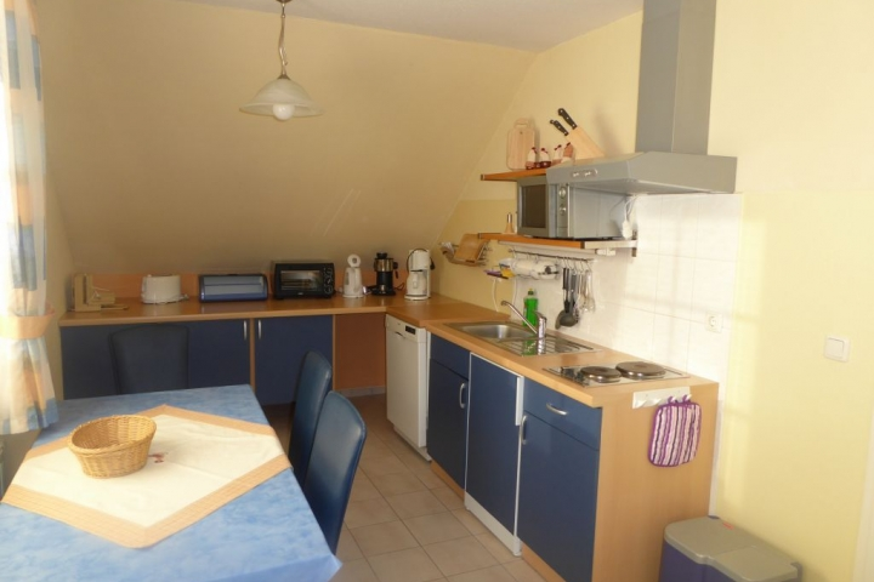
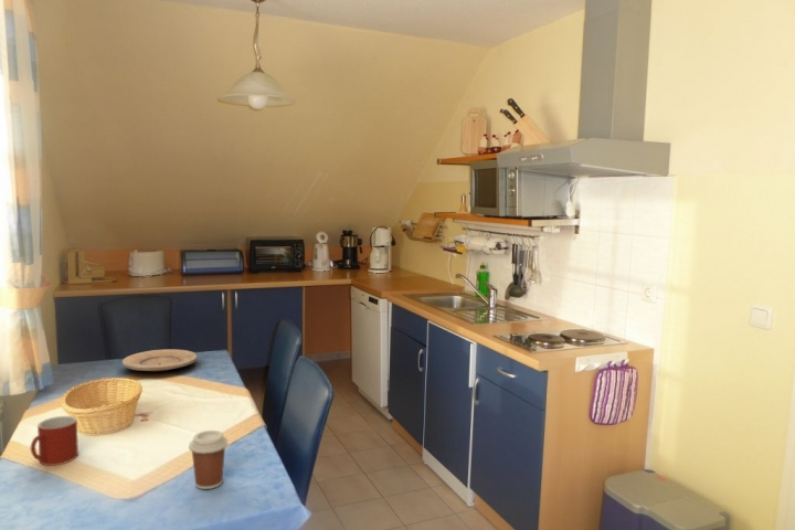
+ plate [121,348,199,373]
+ coffee cup [188,430,229,490]
+ mug [30,415,80,467]
